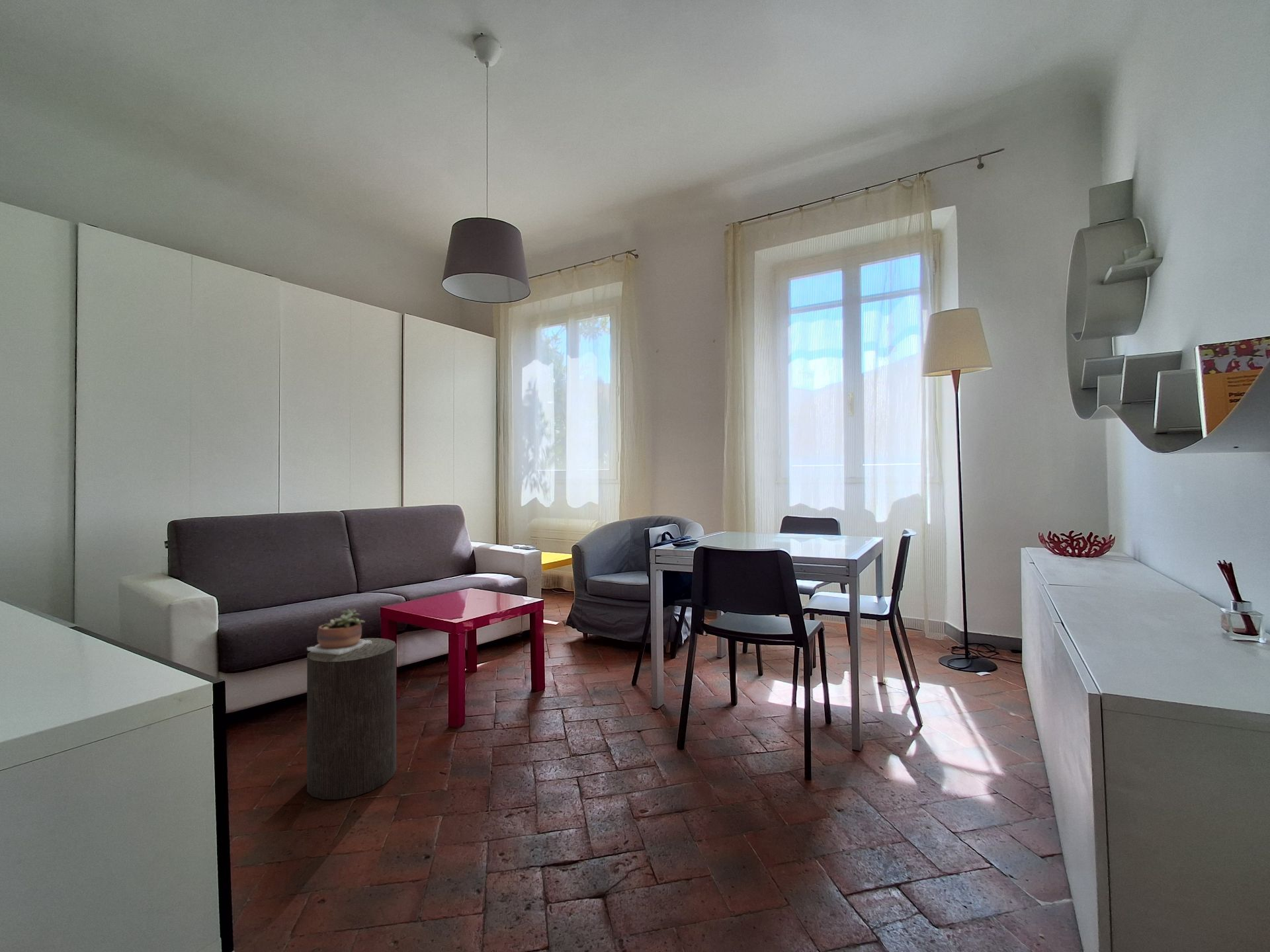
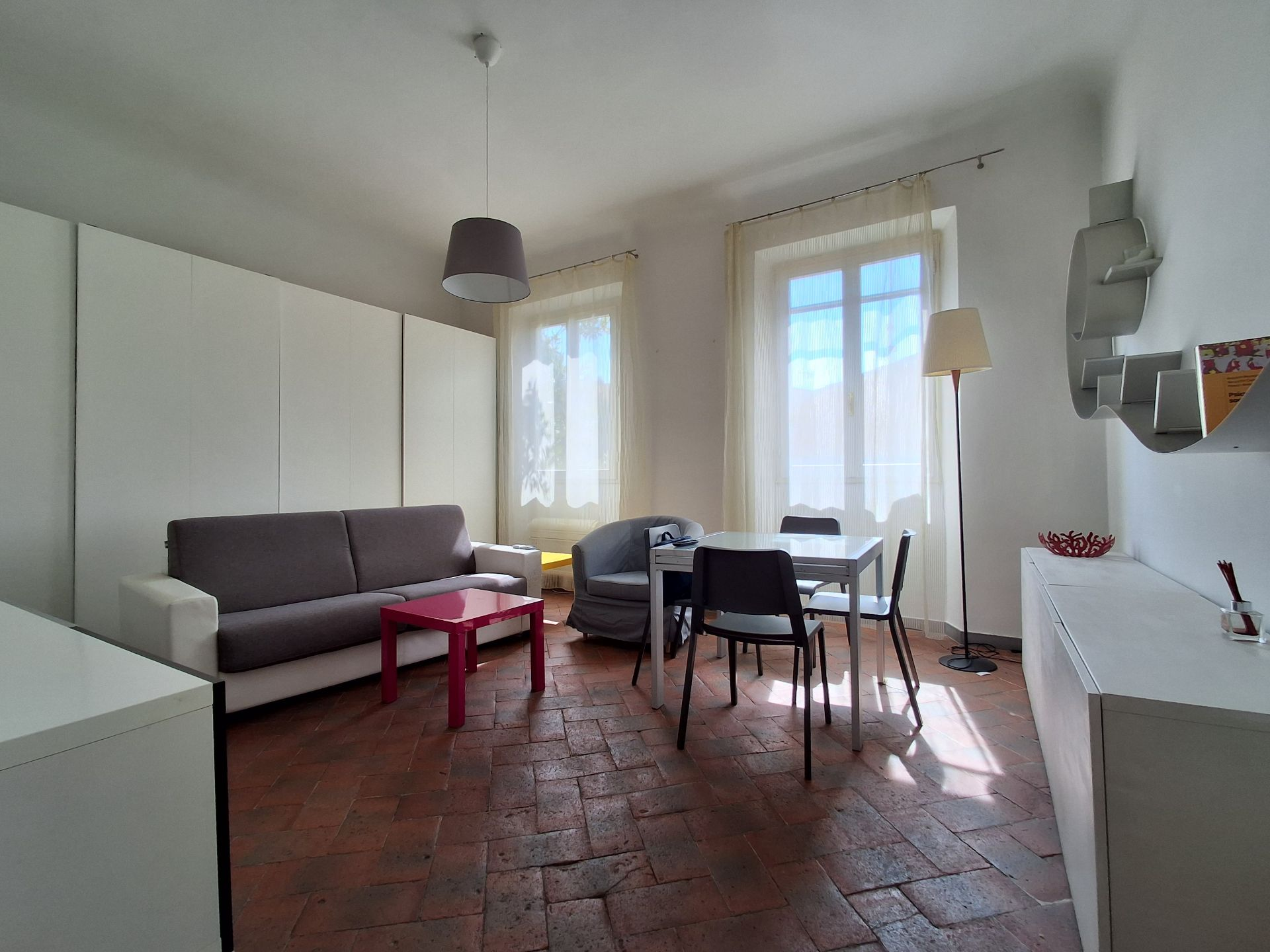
- succulent plant [306,608,372,654]
- stool [306,637,397,800]
